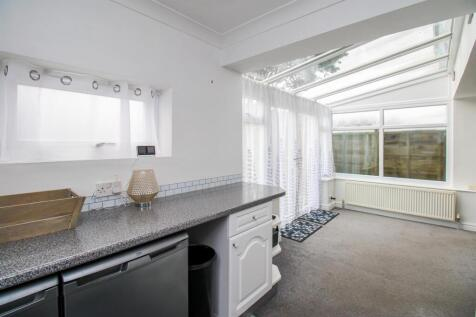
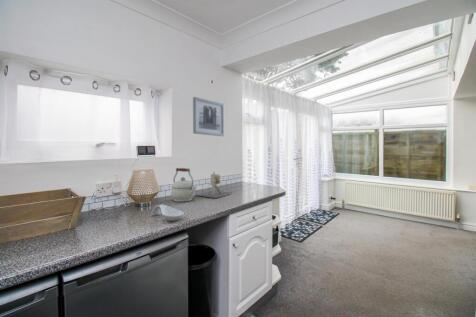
+ wall art [192,96,225,137]
+ architectural model [196,170,231,199]
+ spoon rest [150,204,185,222]
+ kettle [170,167,197,203]
